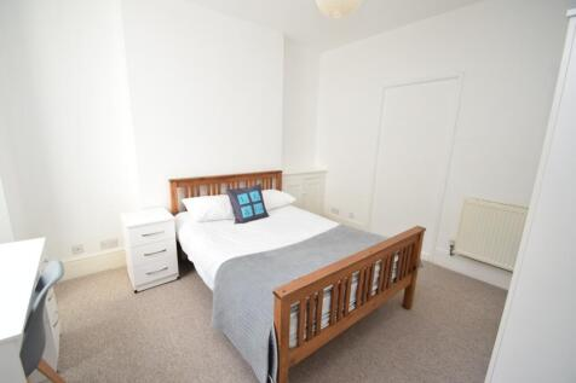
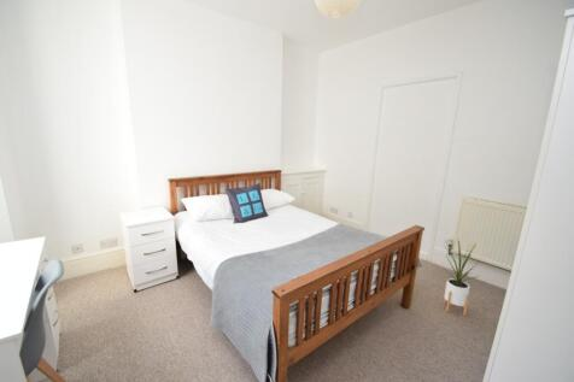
+ house plant [441,236,490,317]
